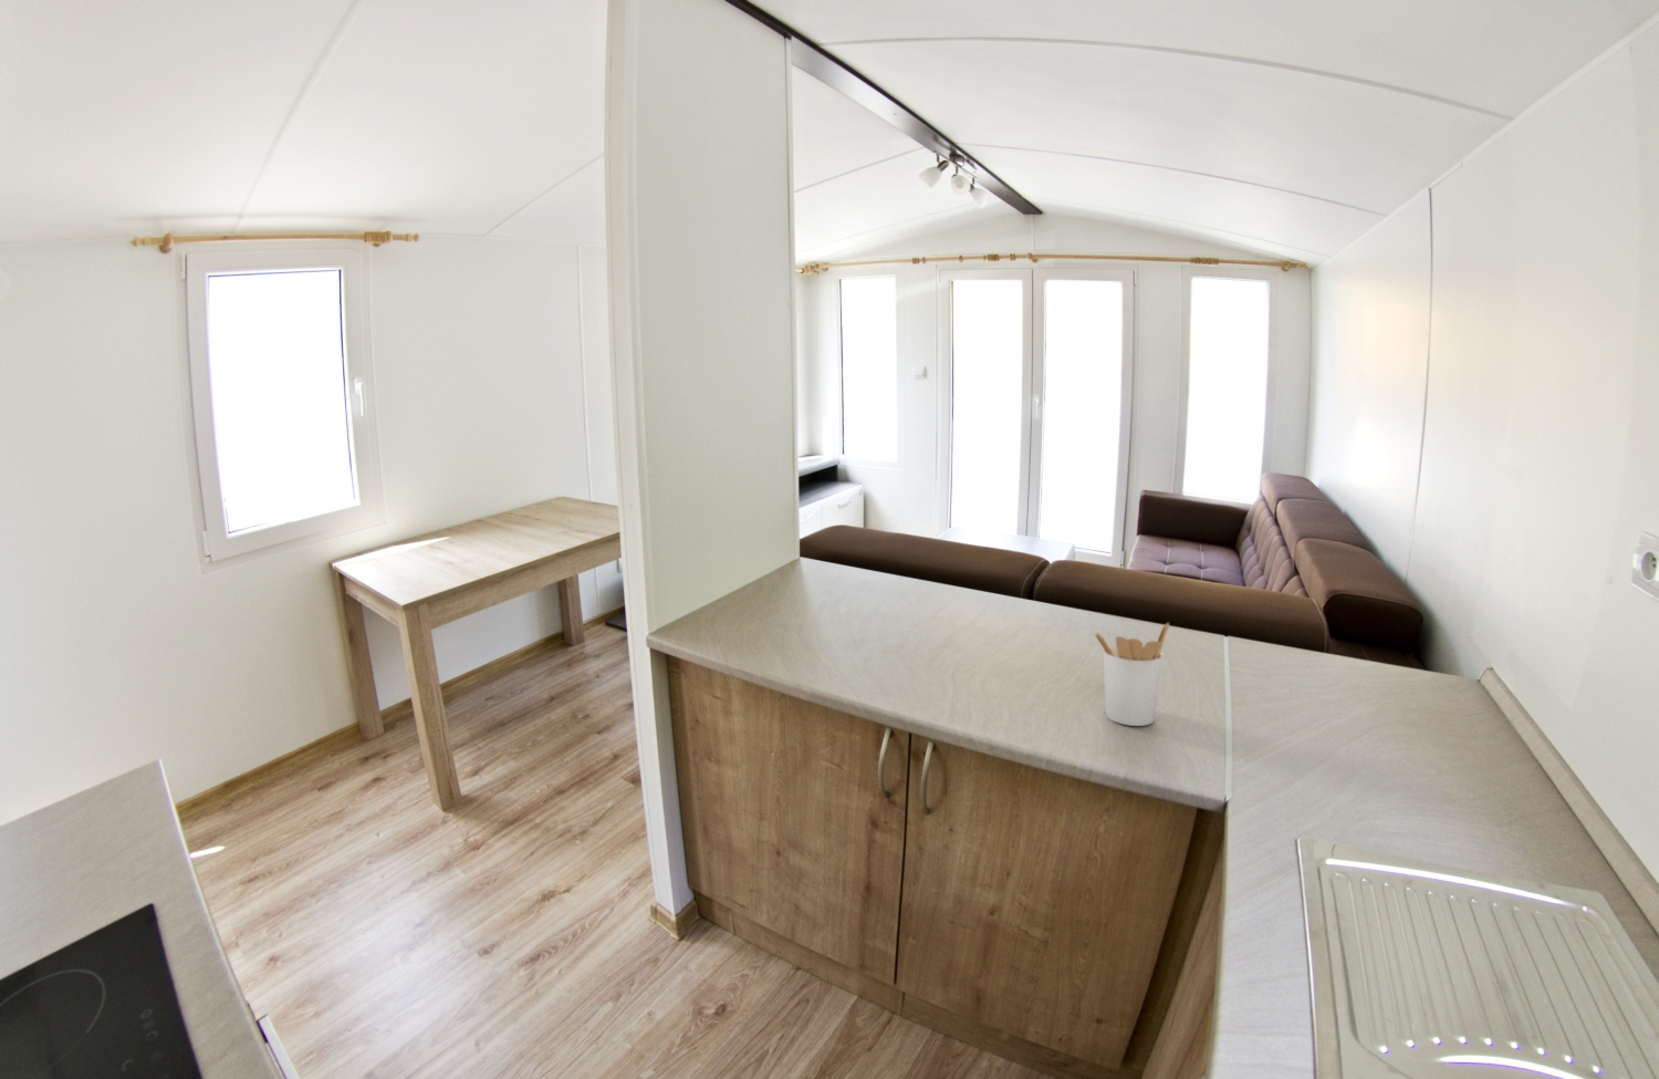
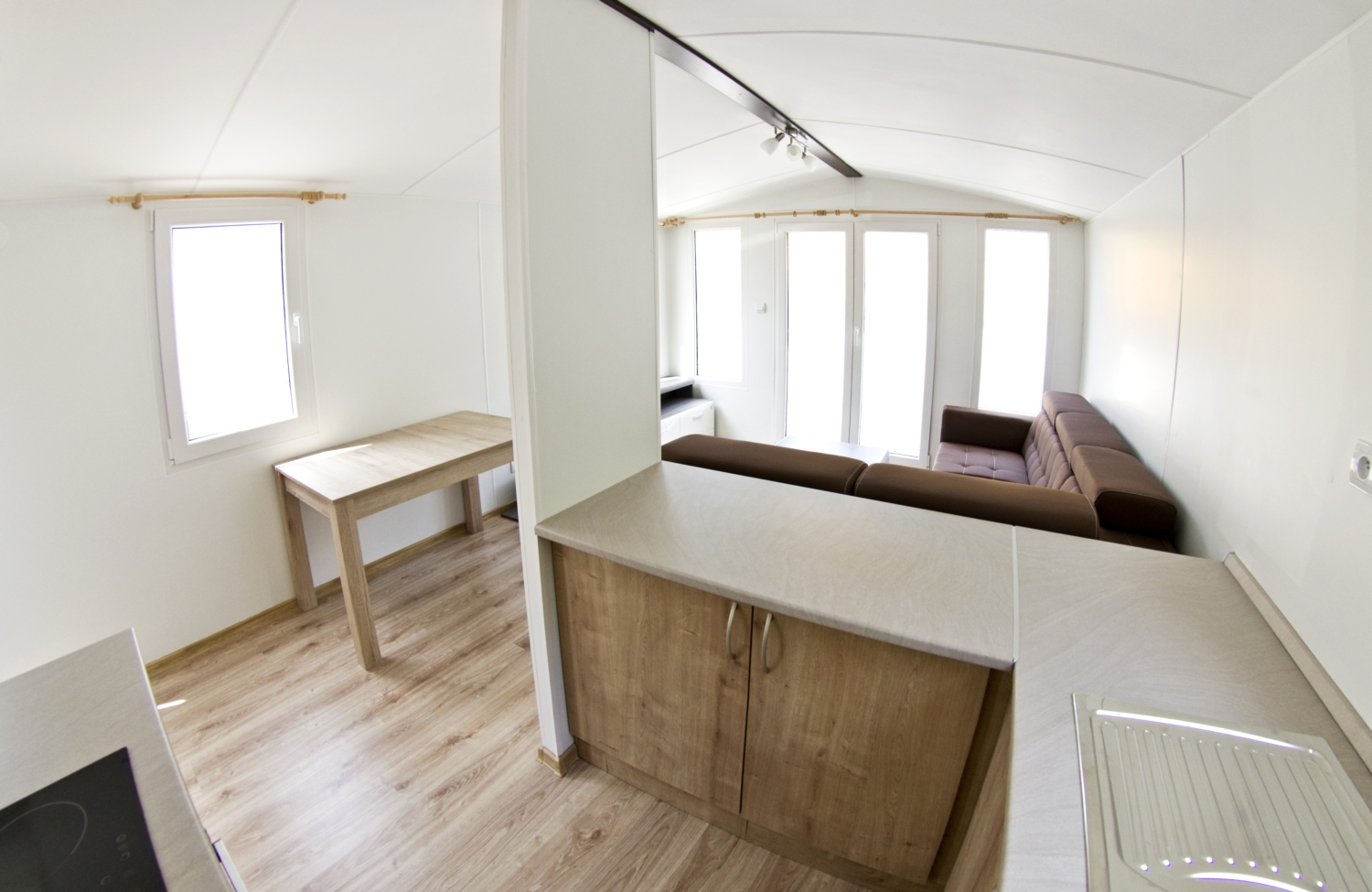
- utensil holder [1092,622,1170,727]
